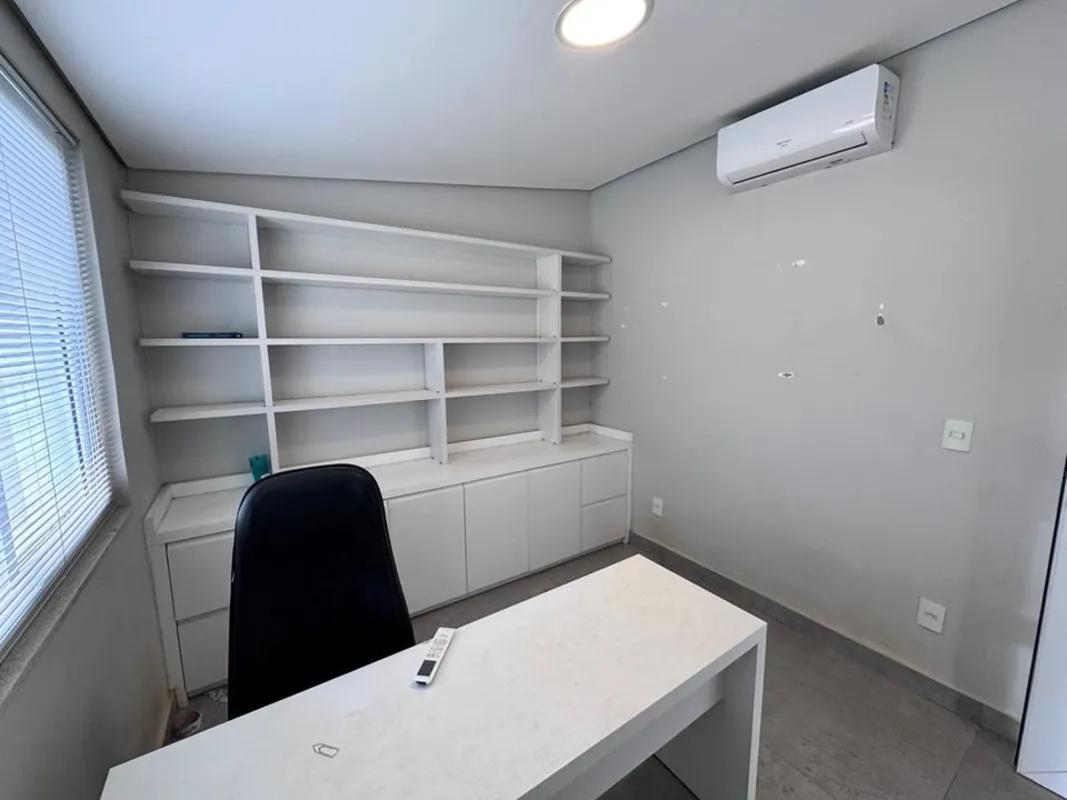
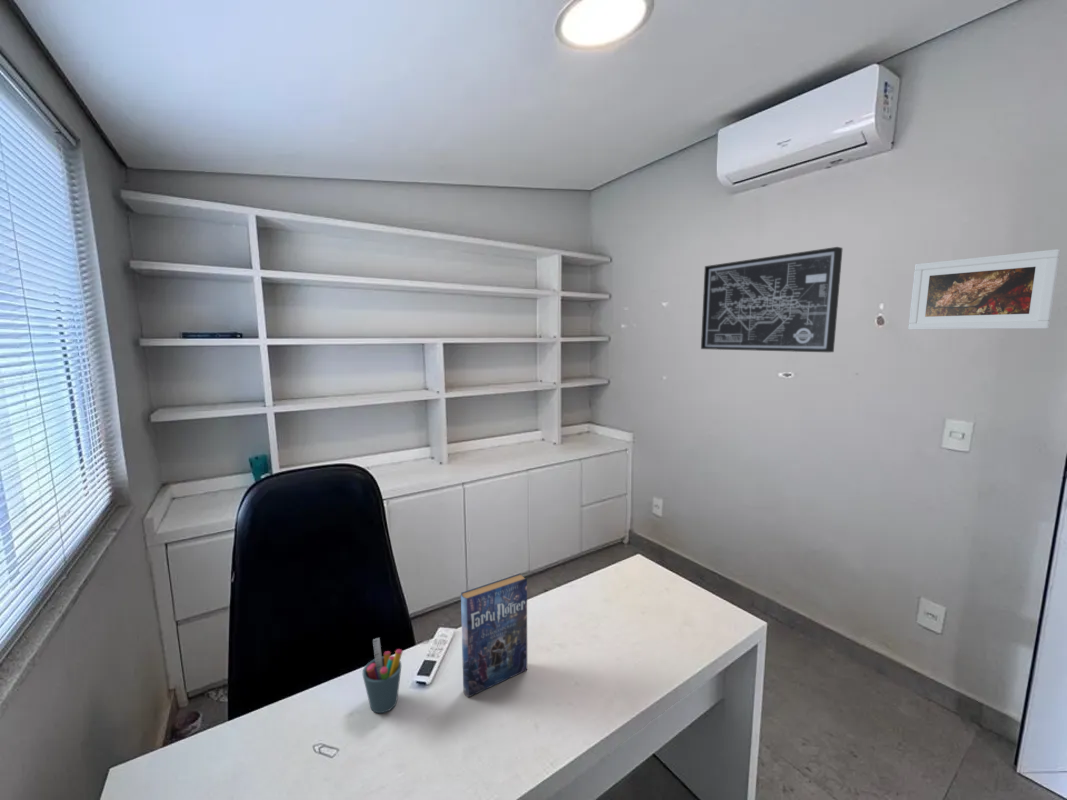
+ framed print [907,248,1062,331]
+ wall art [700,246,844,353]
+ pen holder [362,637,403,714]
+ book [460,572,528,698]
